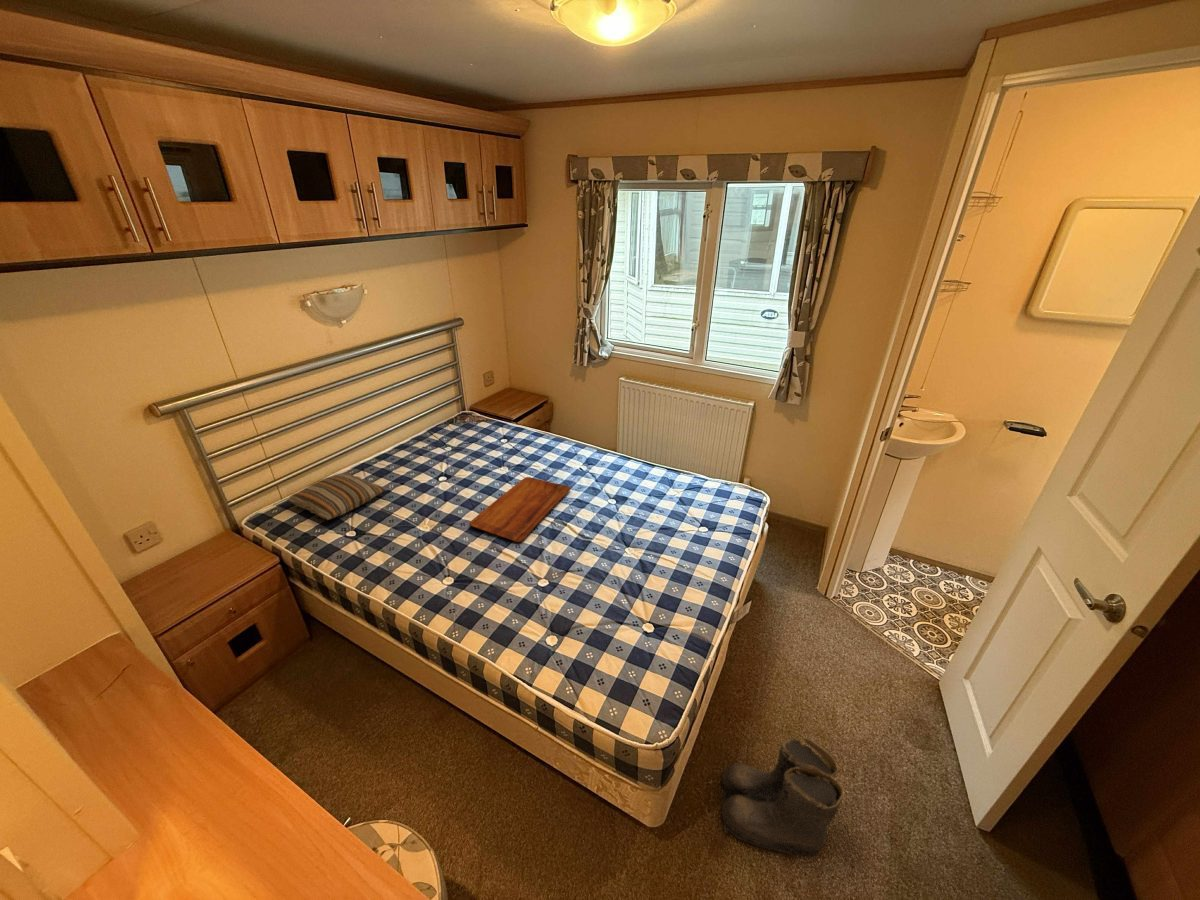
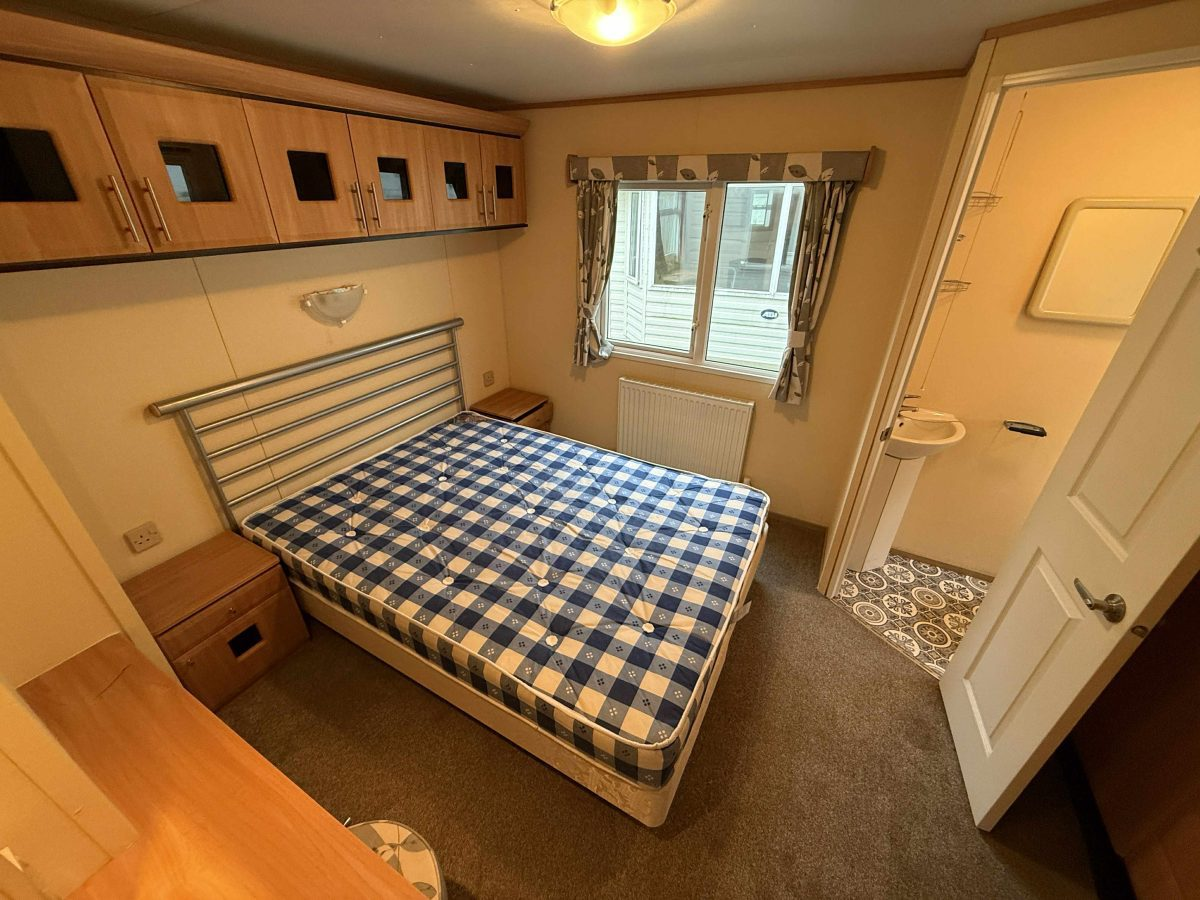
- boots [720,736,846,861]
- tray [468,476,572,543]
- pillow [286,472,387,521]
